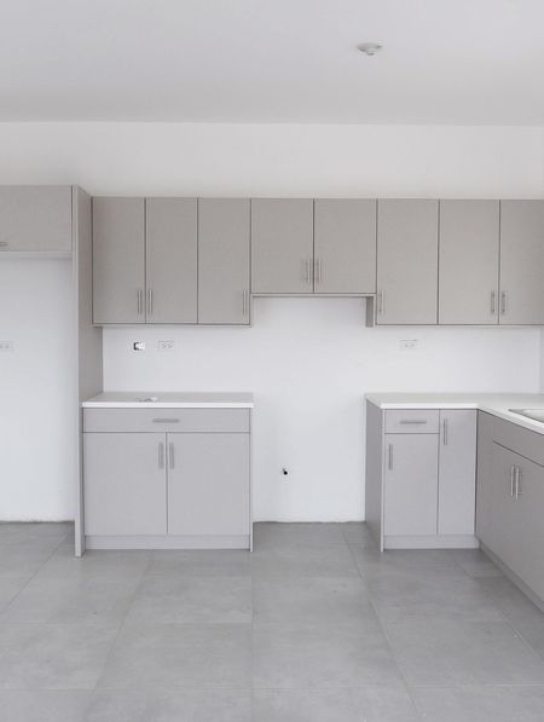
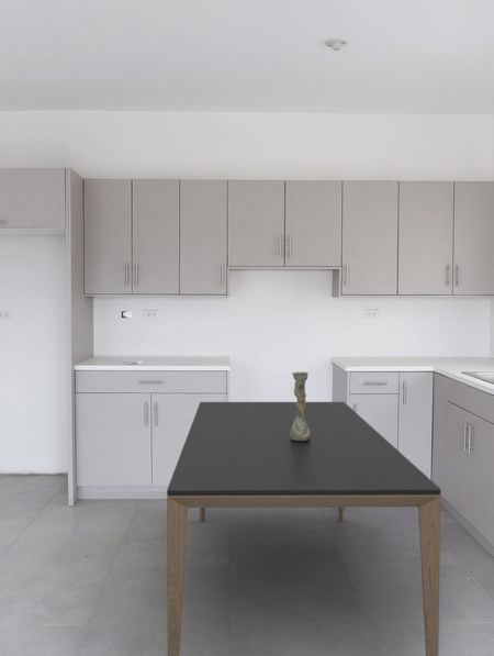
+ dining table [166,401,442,656]
+ vase [290,370,311,441]
